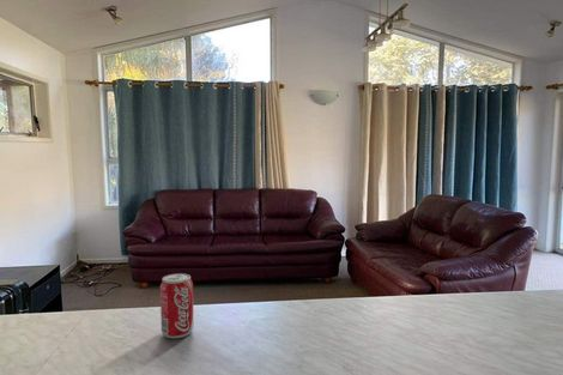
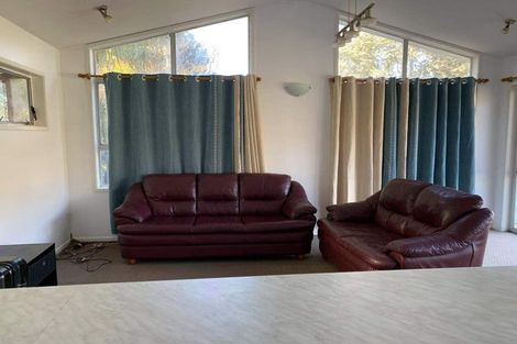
- beverage can [159,272,195,339]
